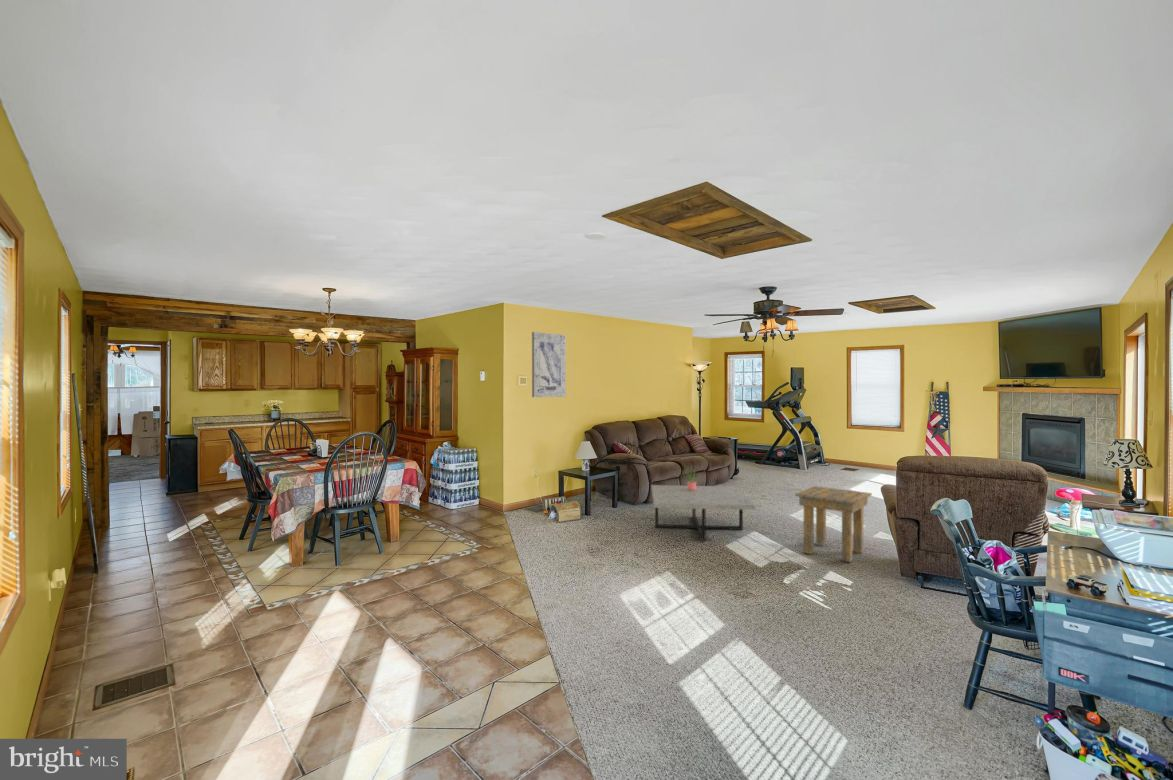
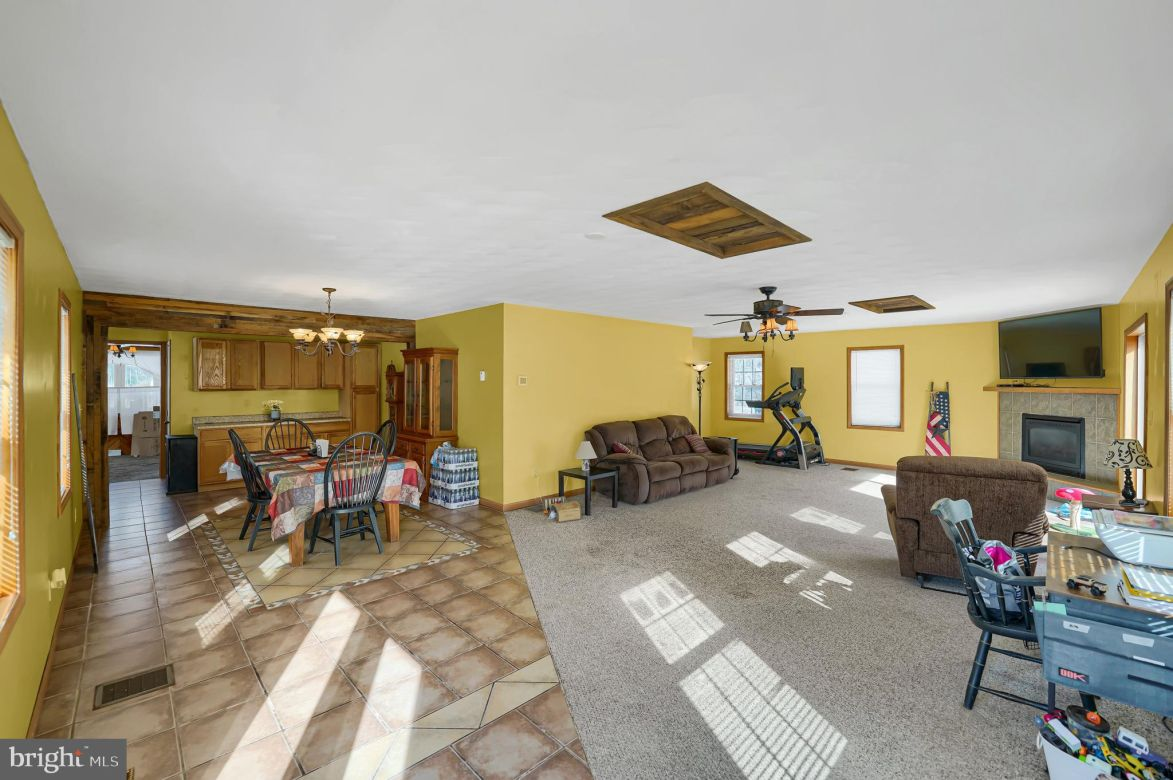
- coffee table [650,484,756,542]
- wall art [531,331,567,398]
- side table [794,485,873,563]
- potted plant [680,465,699,491]
